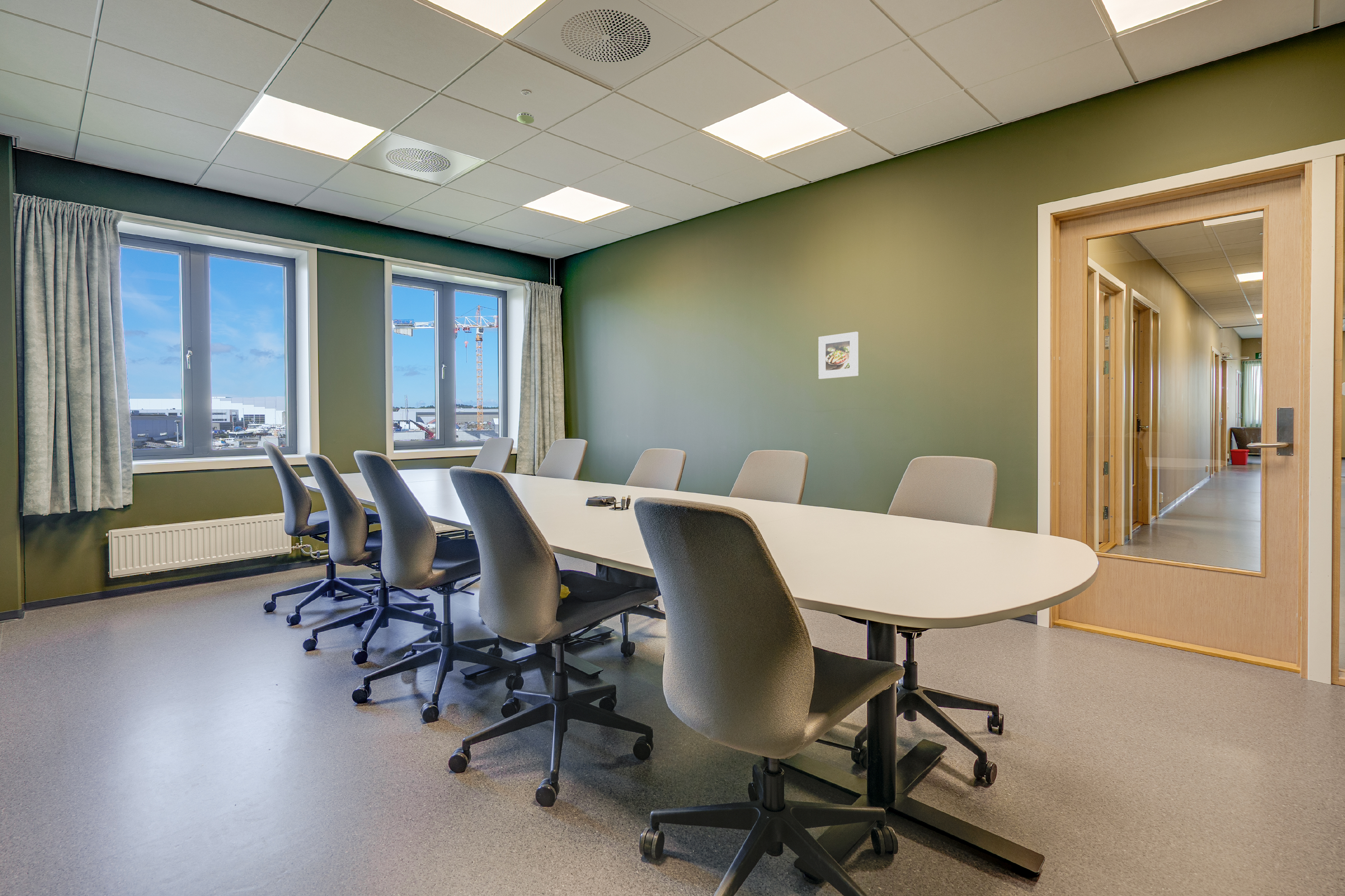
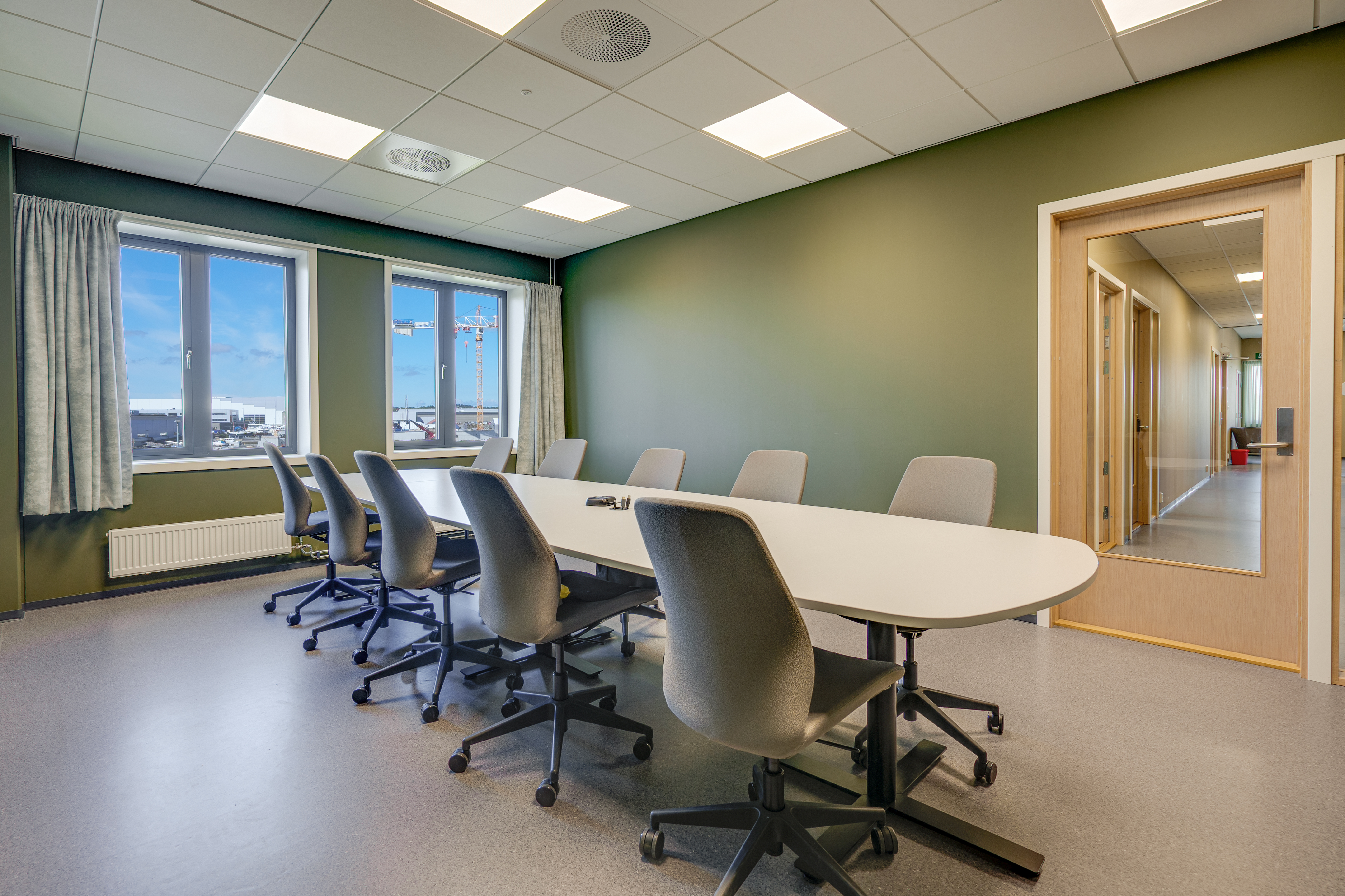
- smoke detector [517,112,535,124]
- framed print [818,331,859,379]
